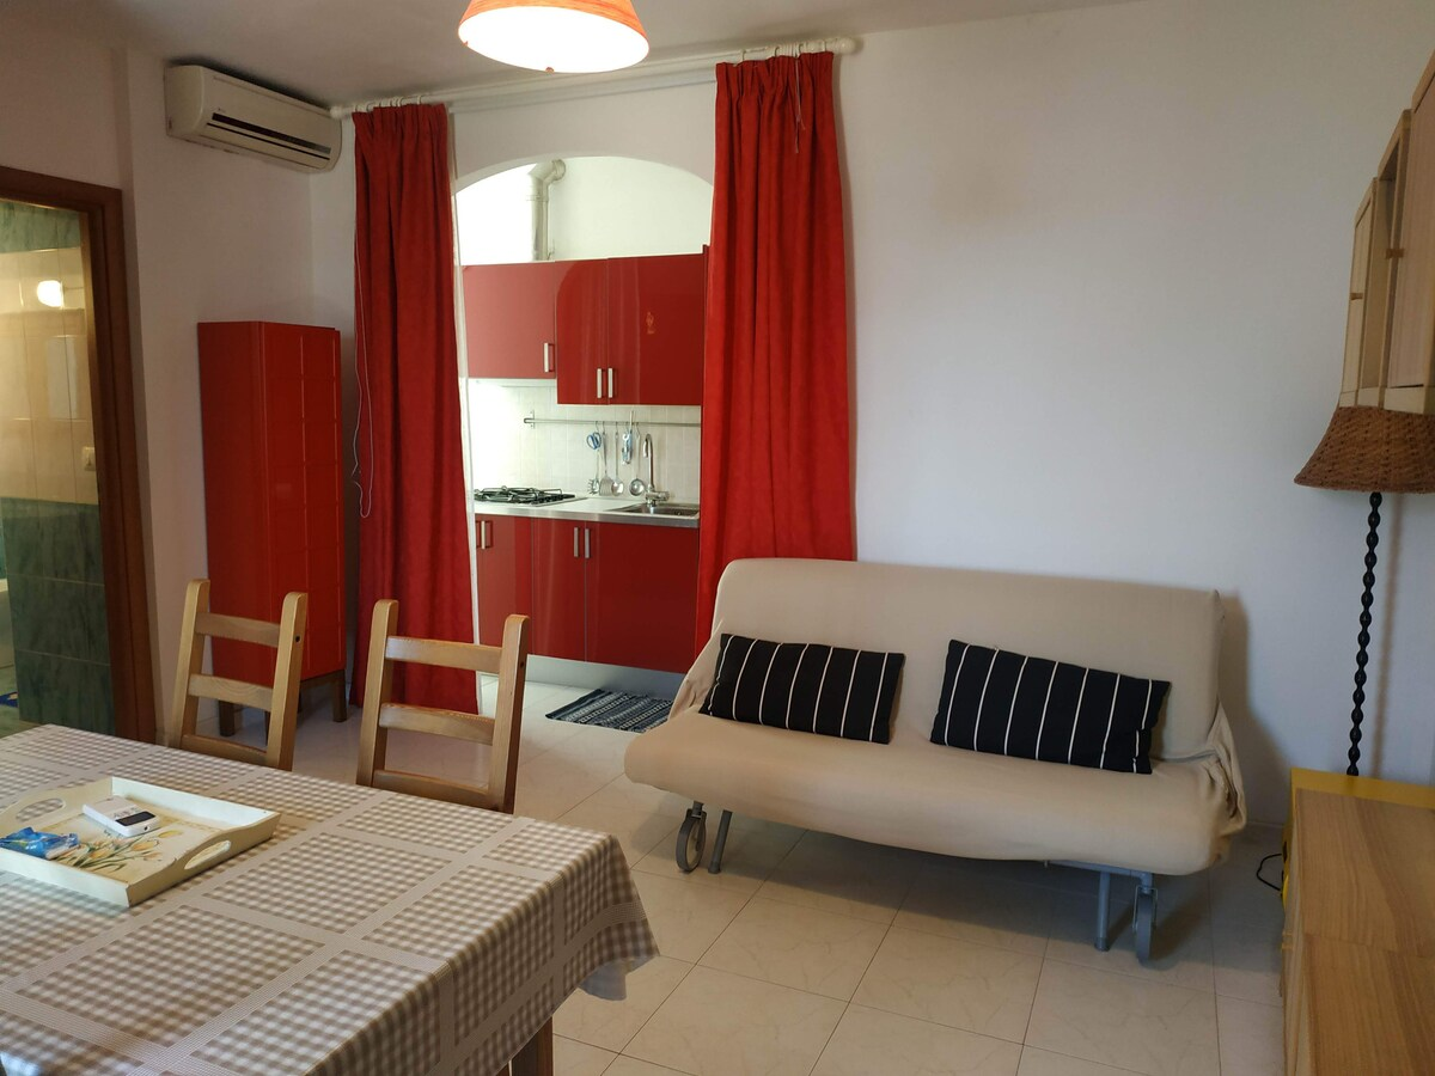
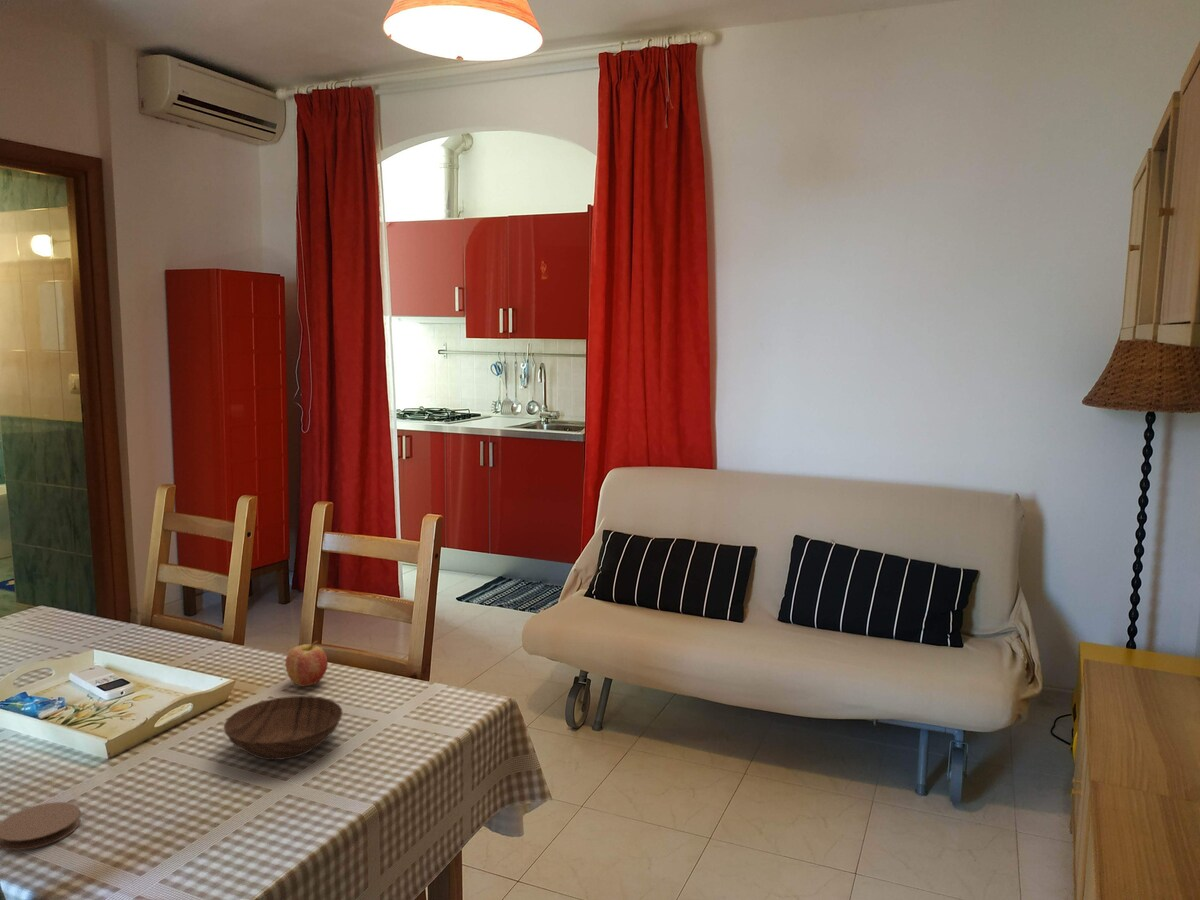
+ coaster [0,801,82,851]
+ bowl [223,695,344,761]
+ fruit [284,640,329,687]
